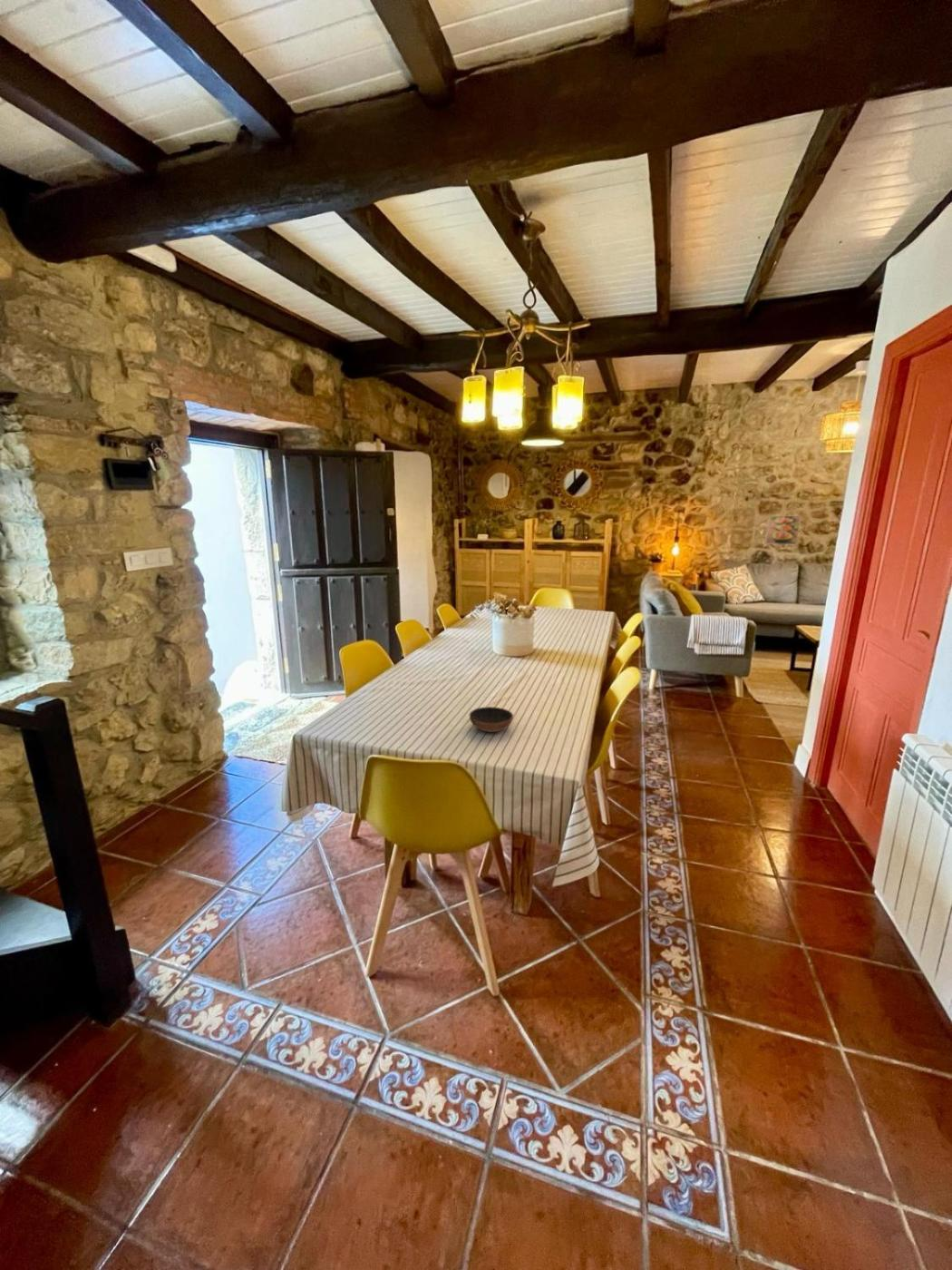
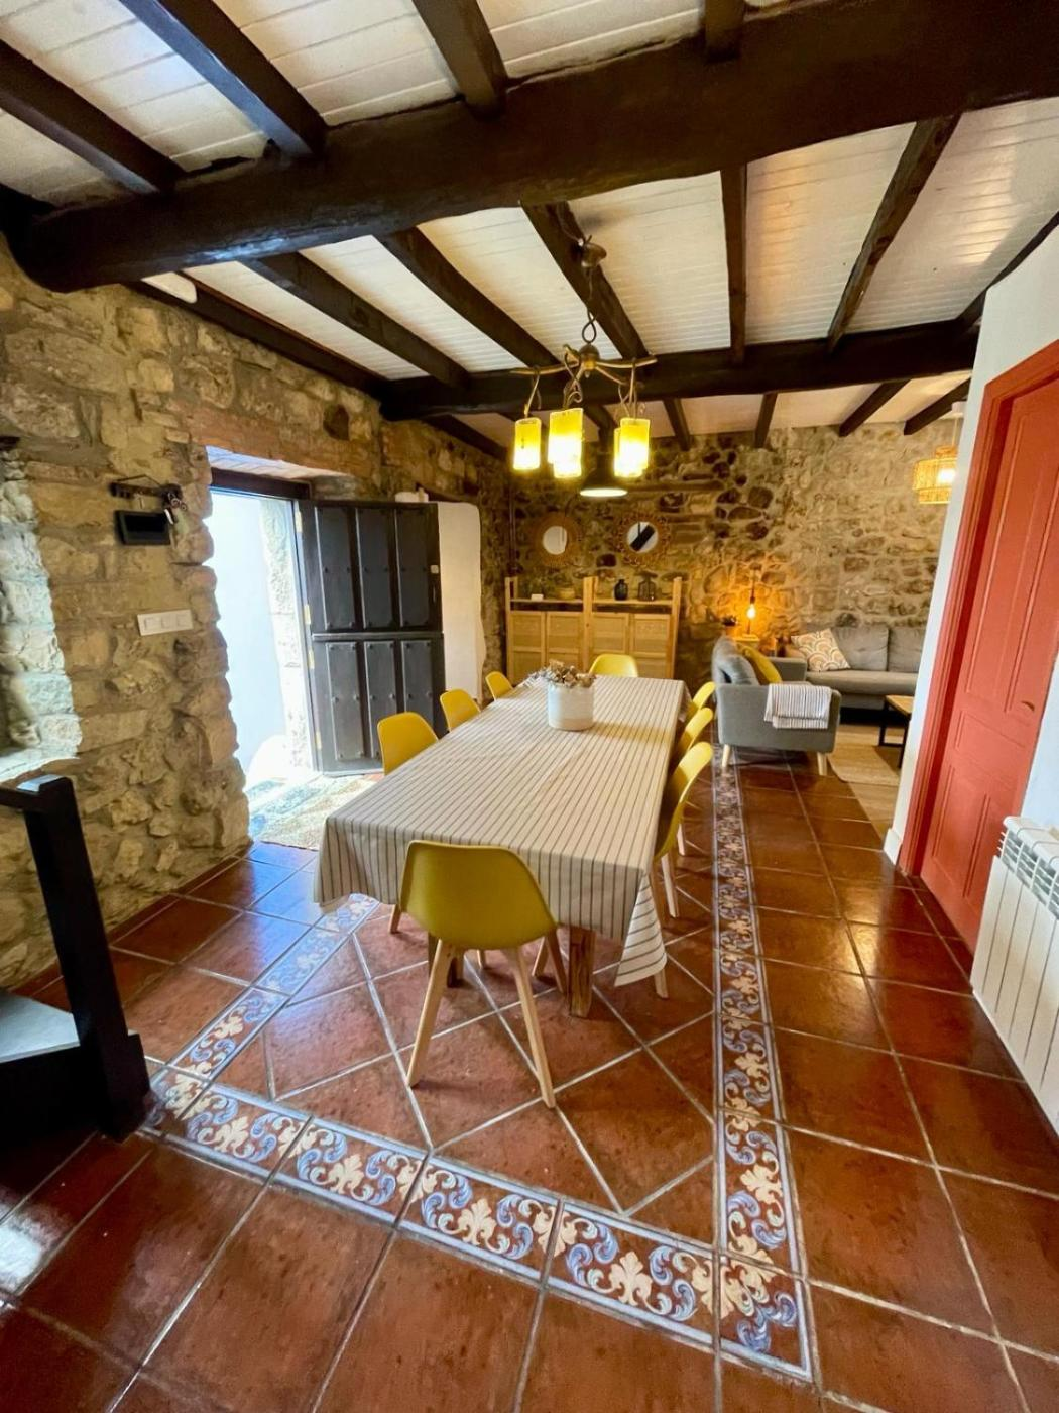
- bowl [469,706,514,733]
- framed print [764,515,801,545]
